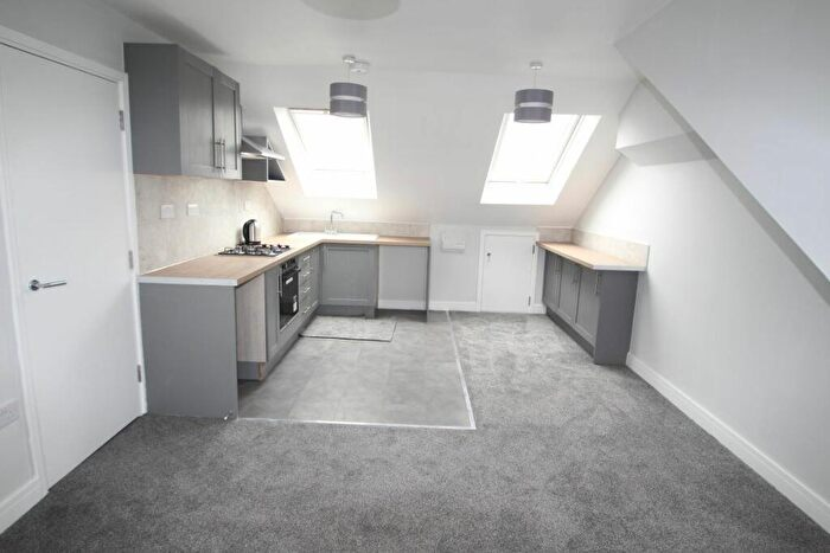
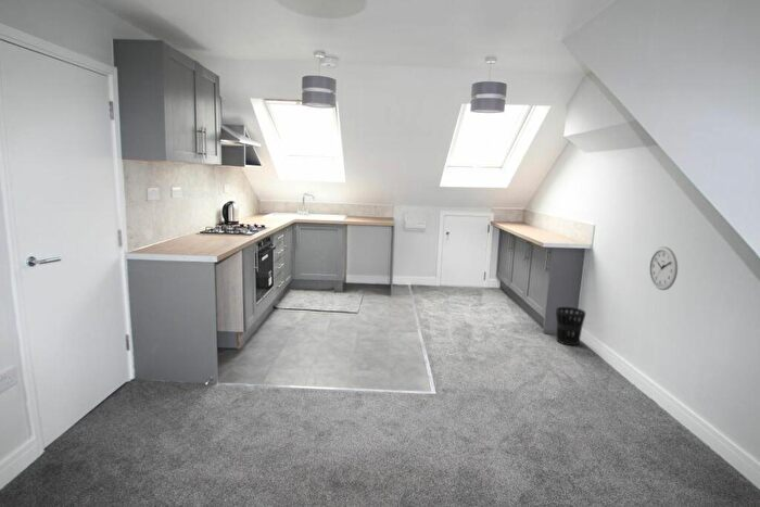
+ wastebasket [555,306,586,346]
+ wall clock [648,245,679,291]
